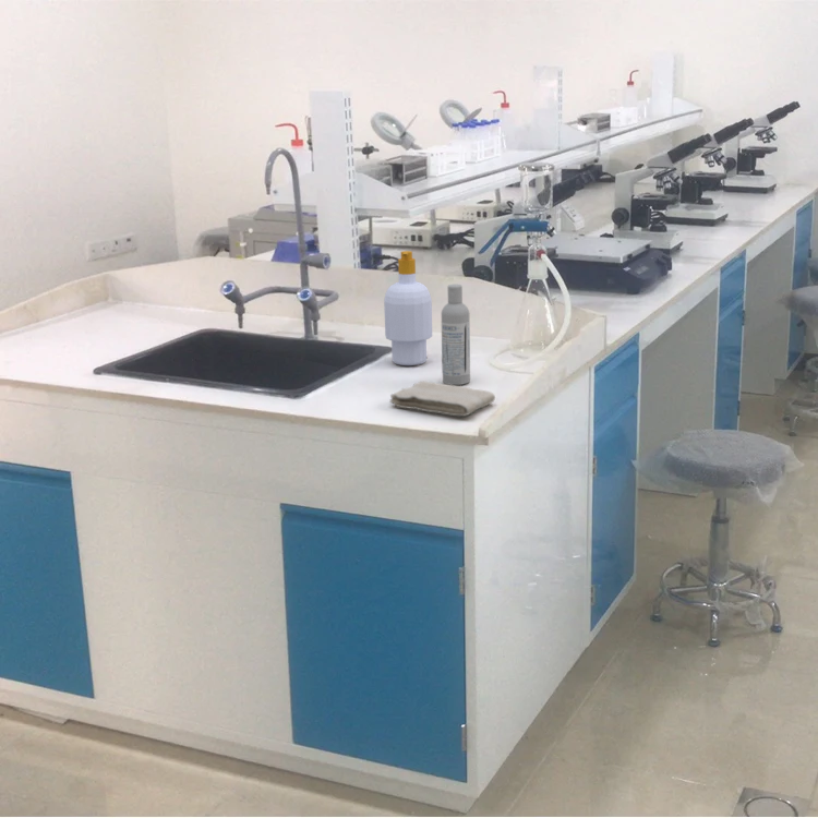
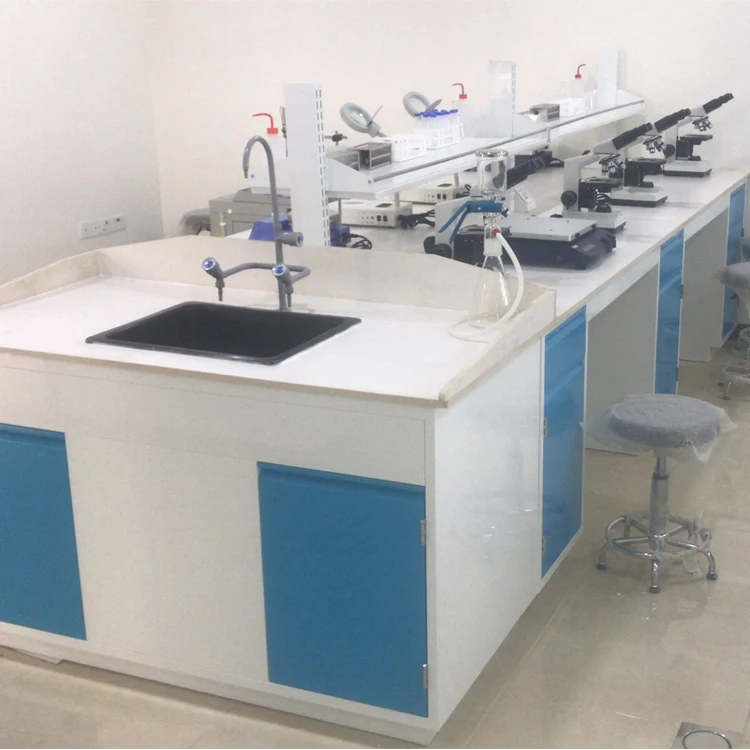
- washcloth [388,381,496,418]
- bottle [441,284,471,386]
- soap bottle [383,250,433,366]
